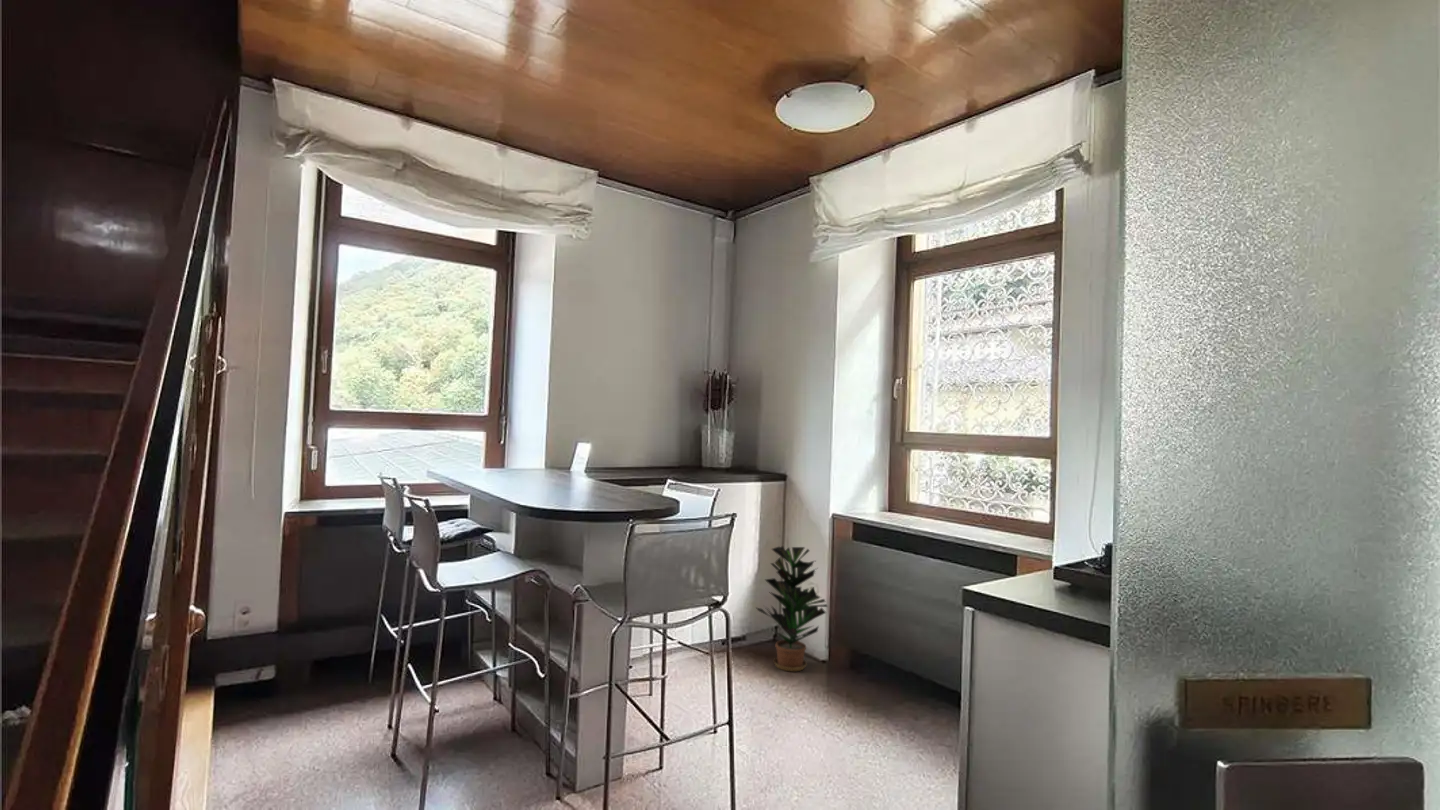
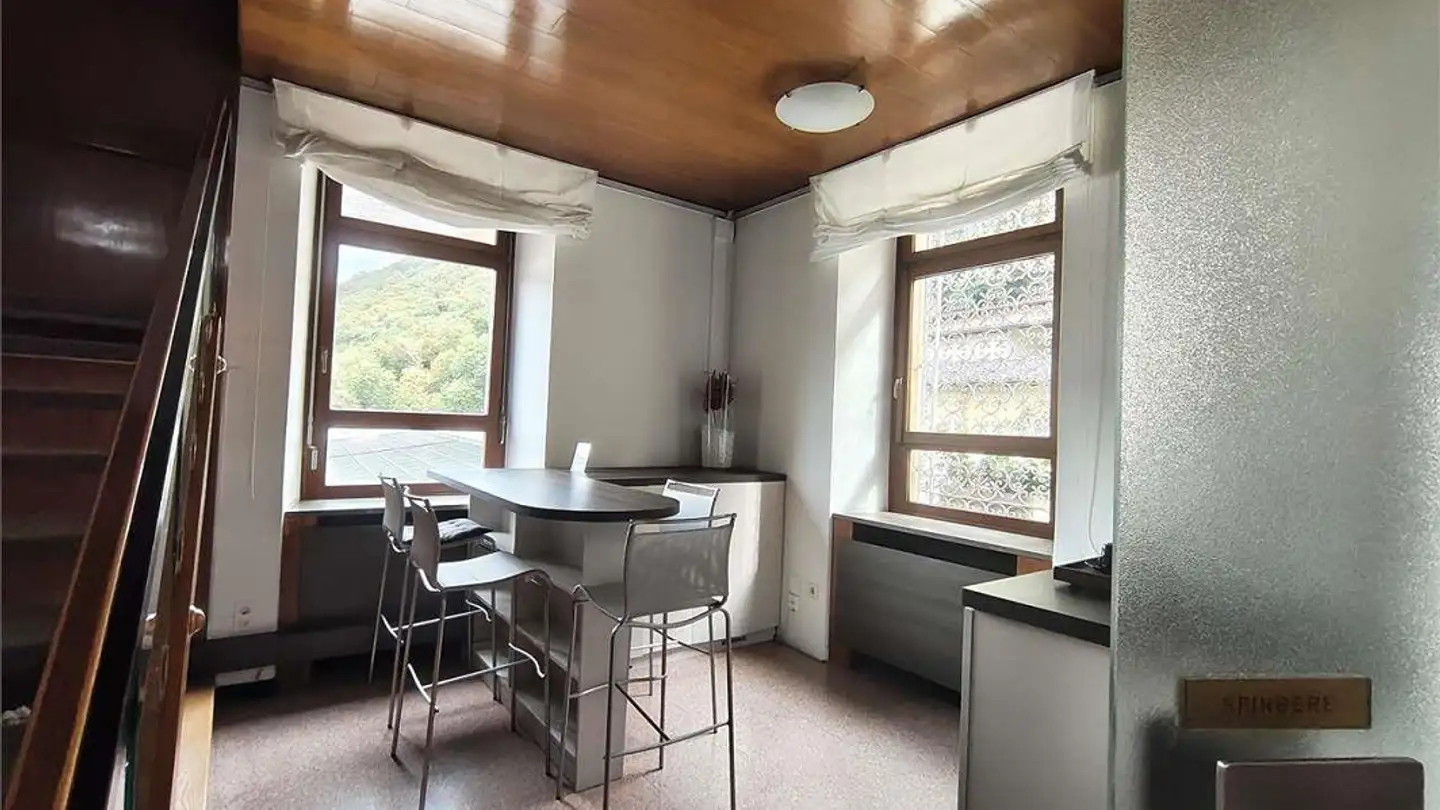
- potted plant [756,545,829,672]
